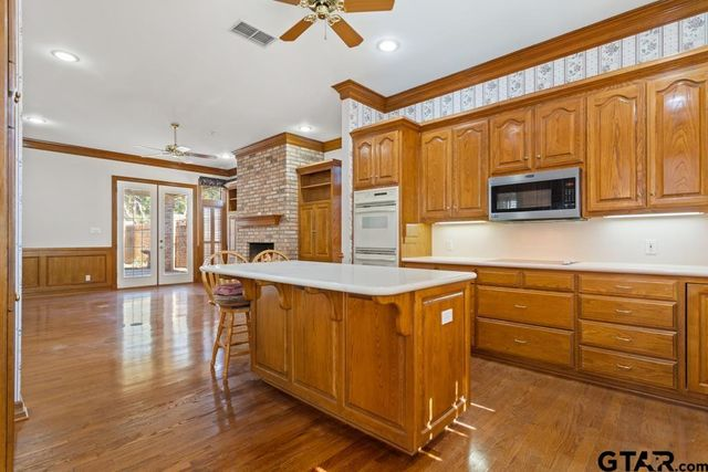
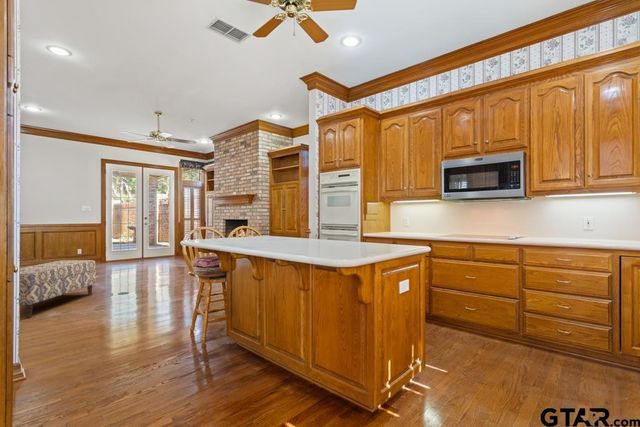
+ bench [18,259,97,319]
